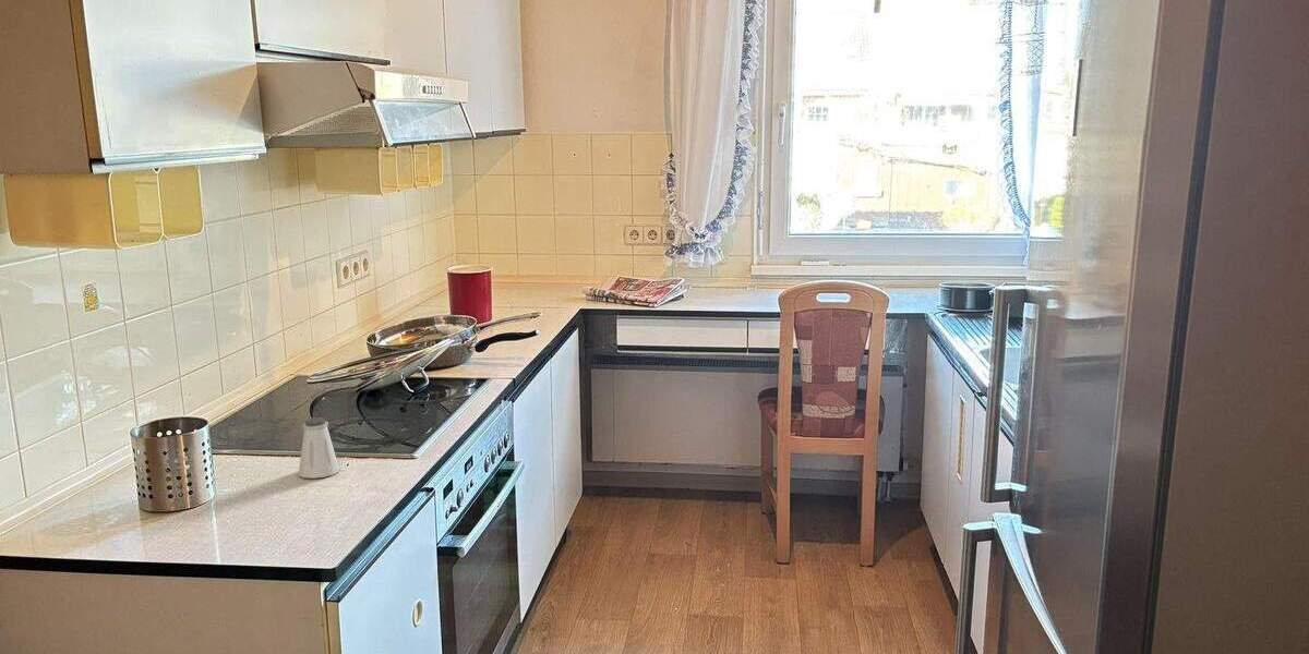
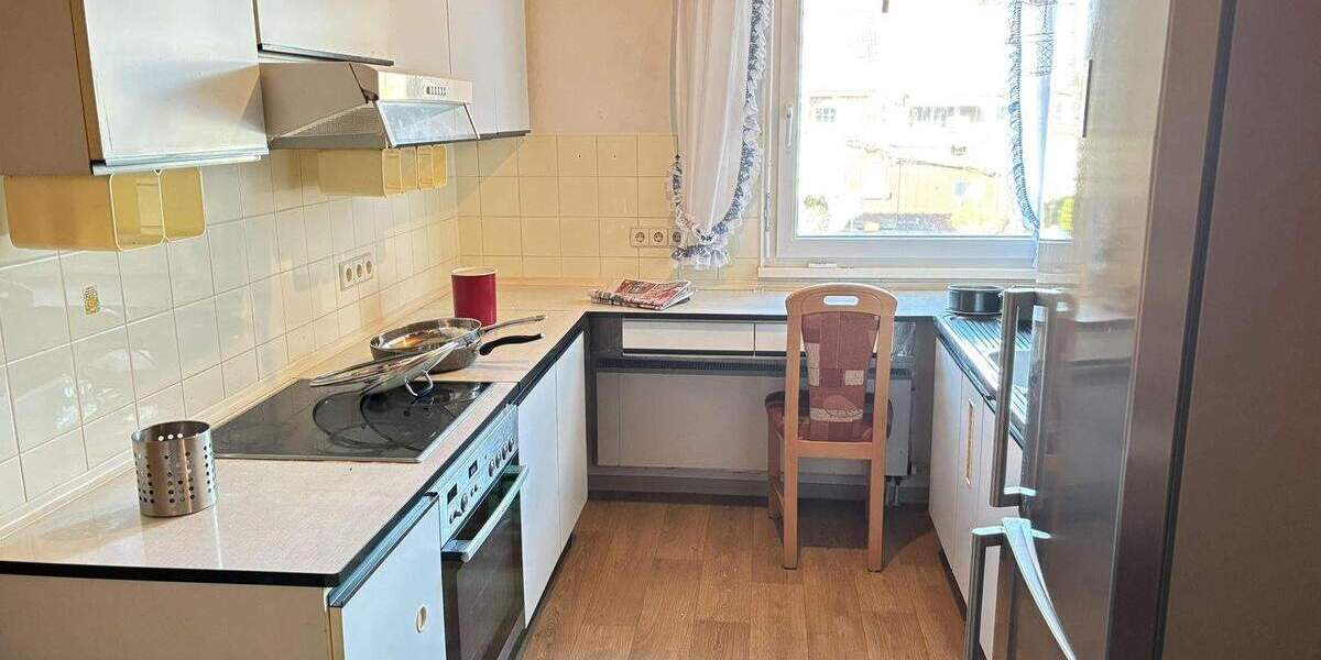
- saltshaker [298,416,340,480]
